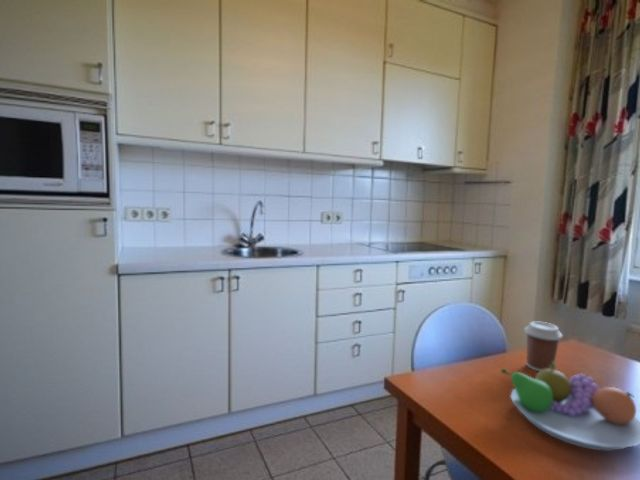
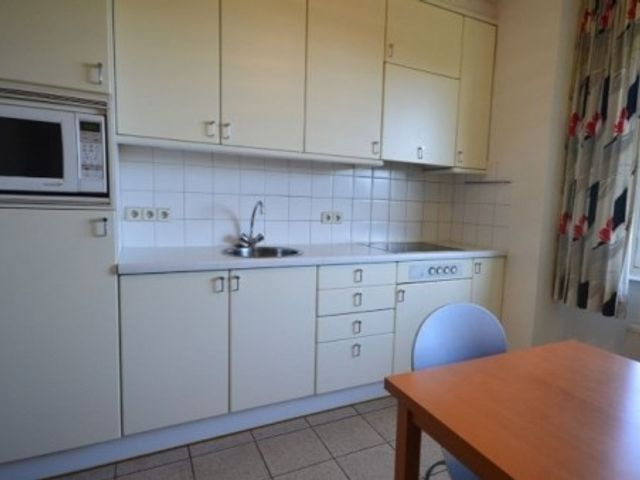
- fruit bowl [500,361,640,452]
- coffee cup [523,320,564,372]
